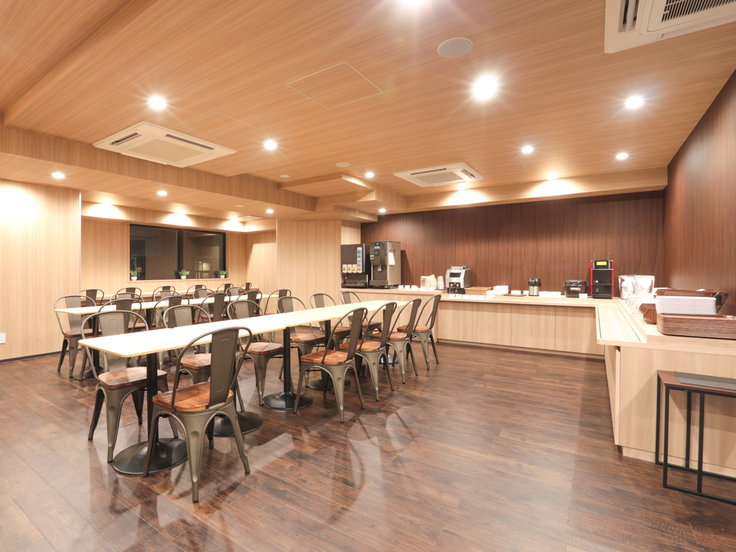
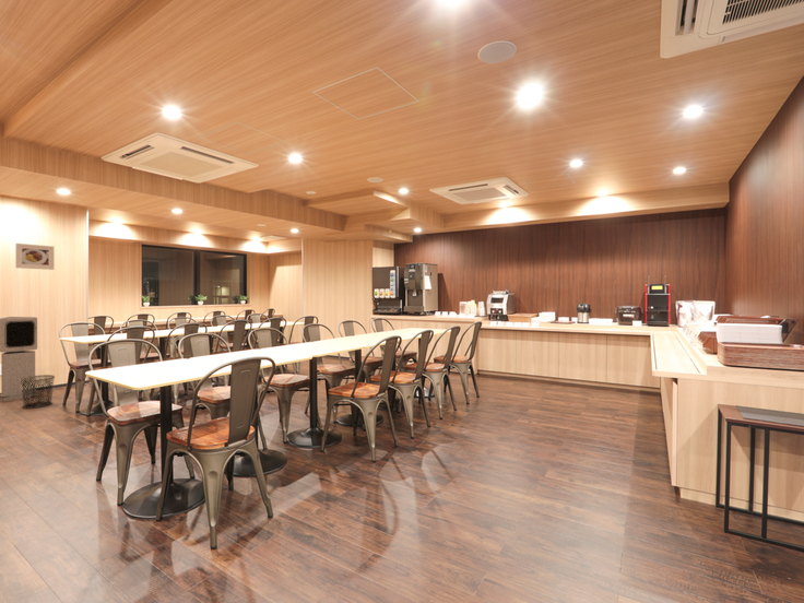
+ air purifier [0,316,38,402]
+ waste bin [20,374,56,410]
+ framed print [15,243,55,271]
